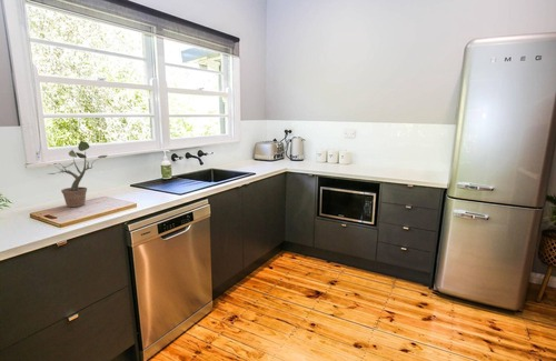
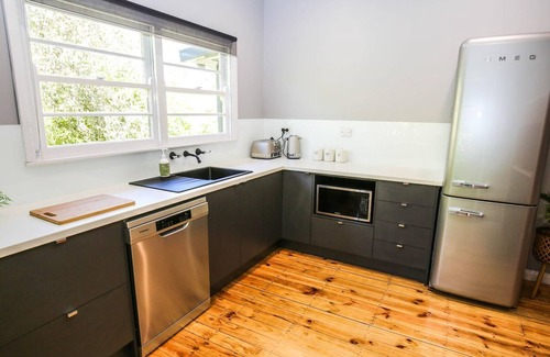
- potted plant [48,139,108,208]
